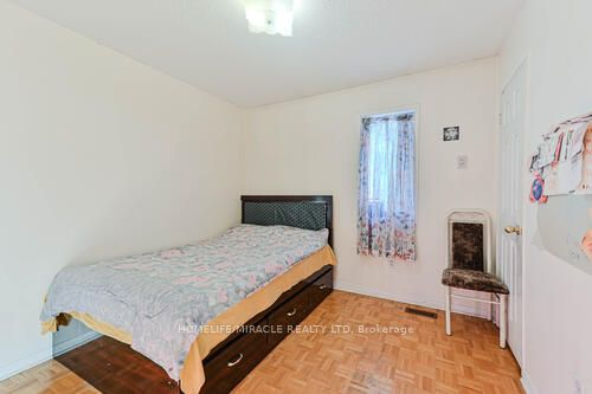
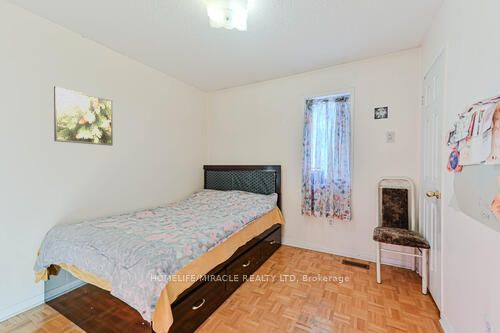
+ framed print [53,85,114,147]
